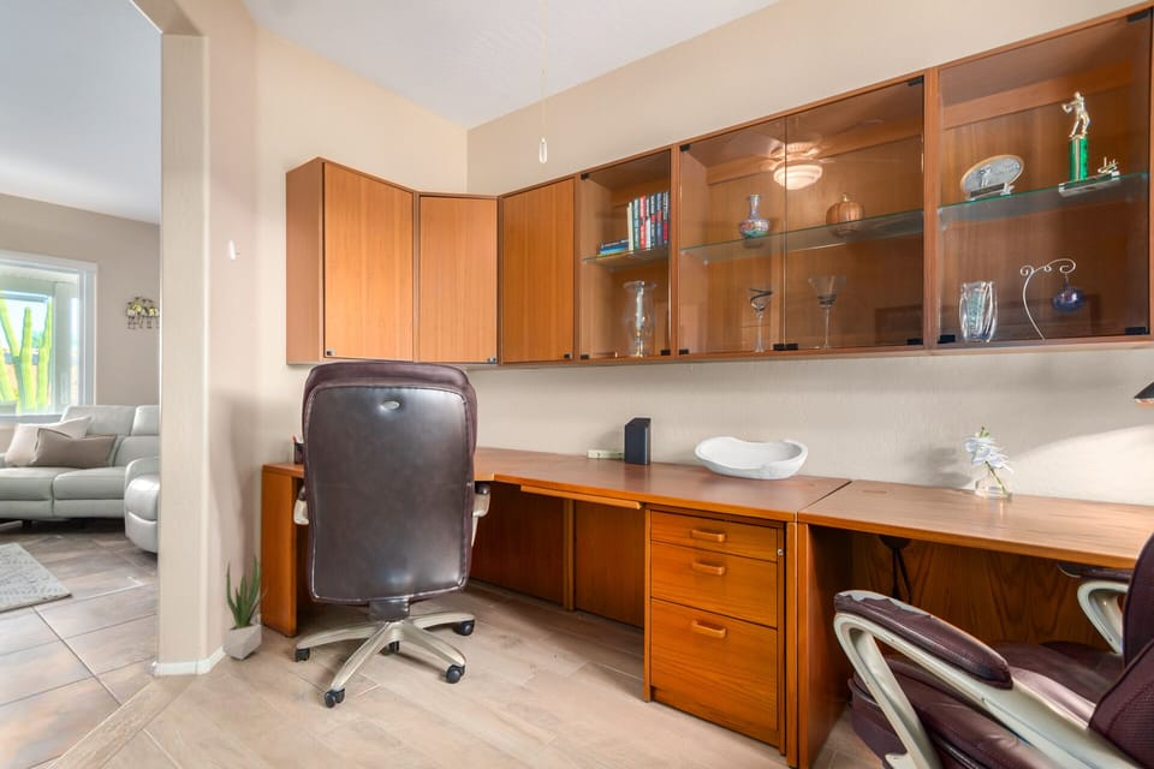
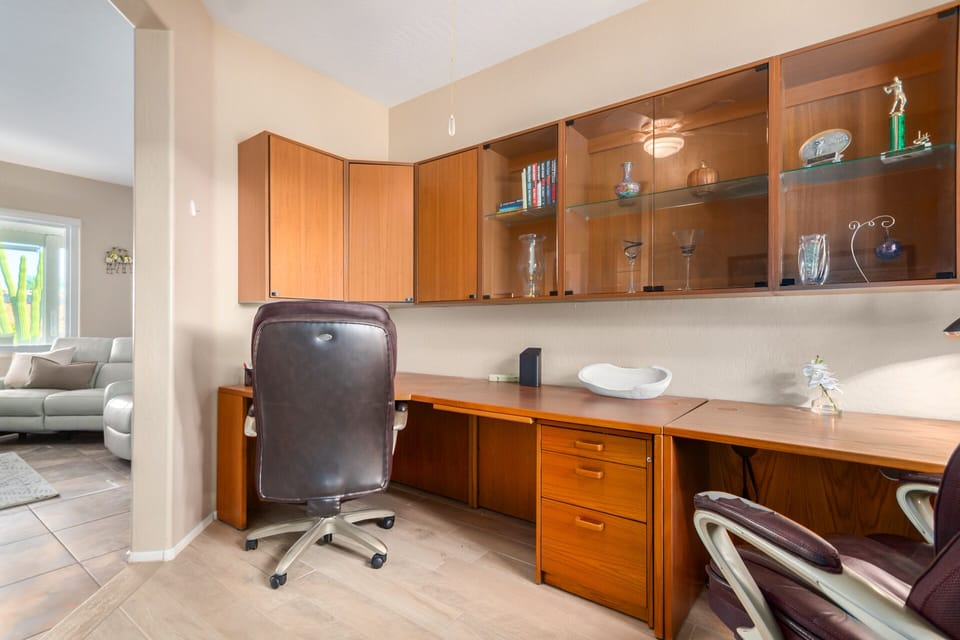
- potted plant [221,552,269,661]
